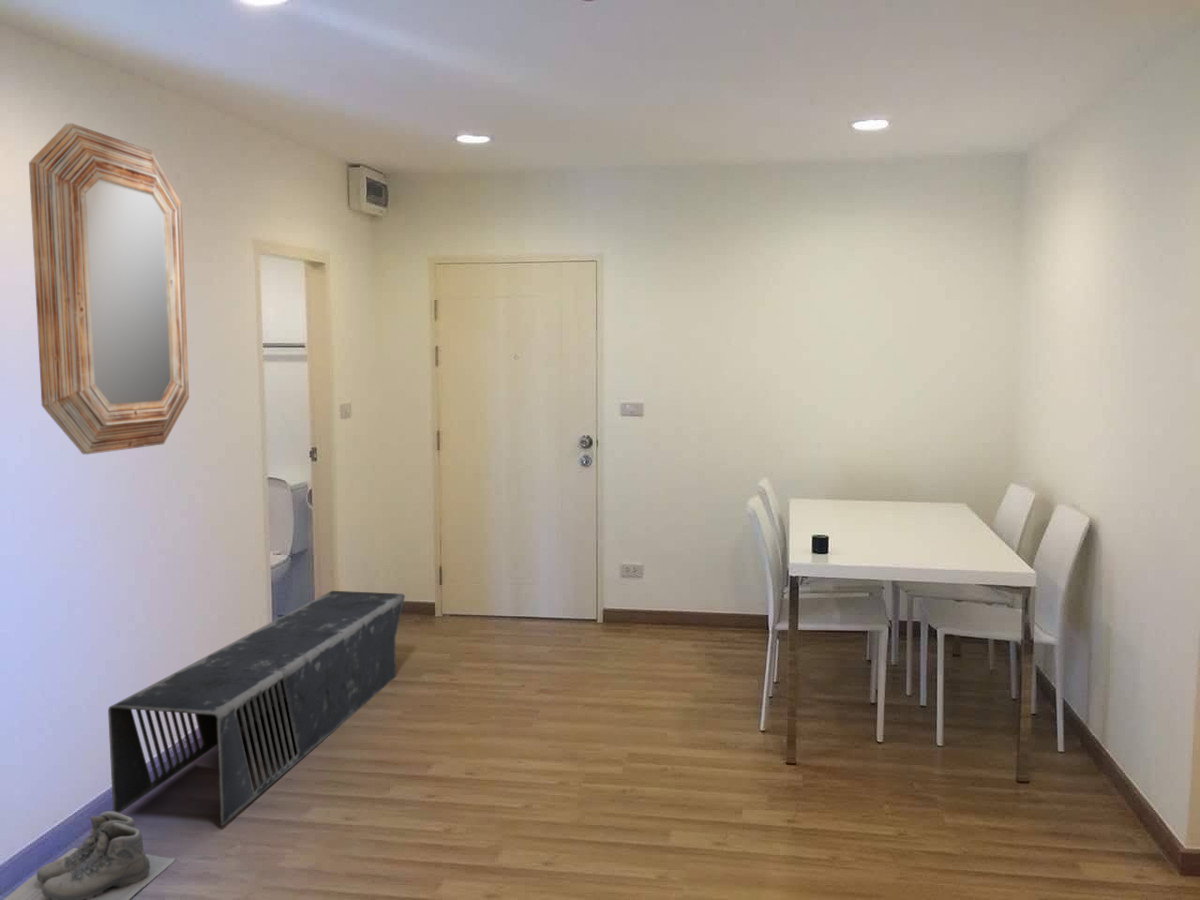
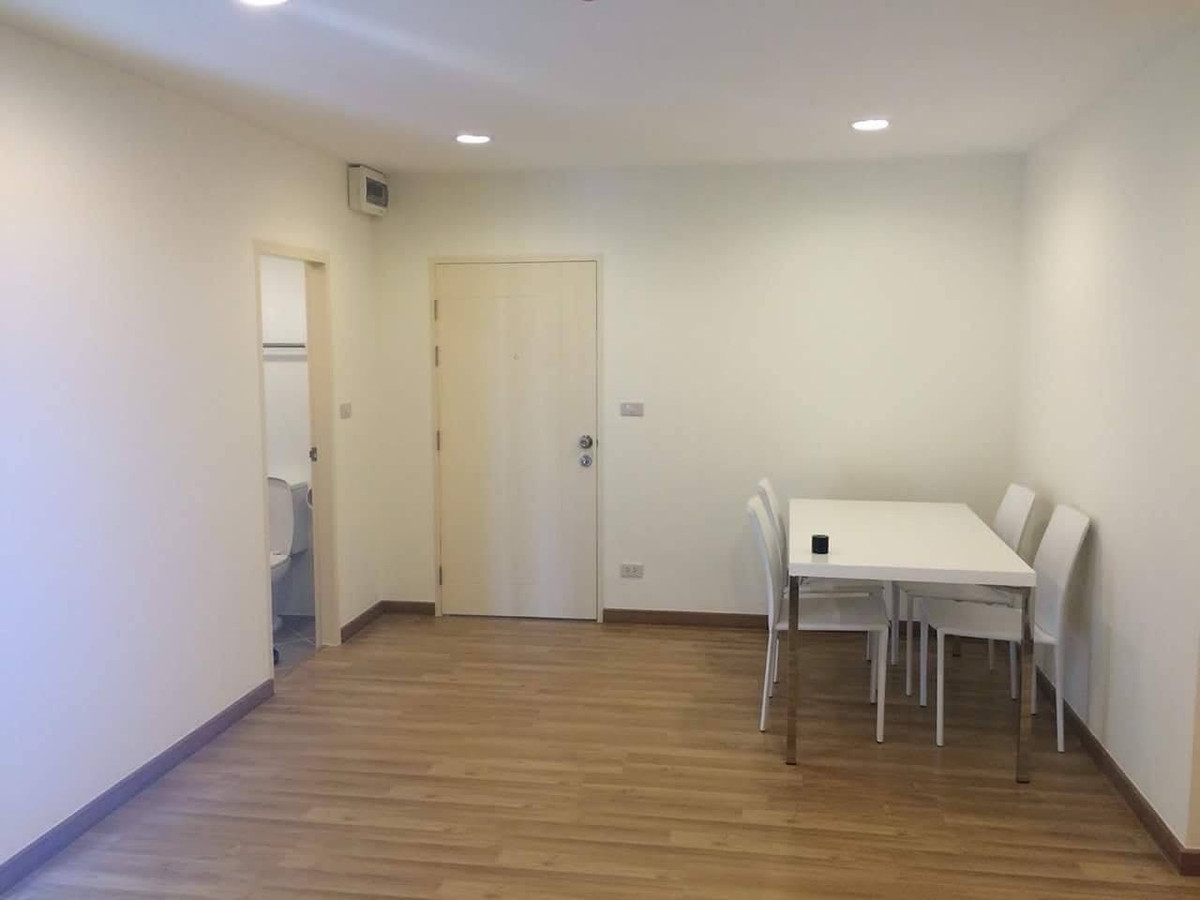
- bench [107,590,406,827]
- boots [2,810,177,900]
- home mirror [28,122,190,455]
